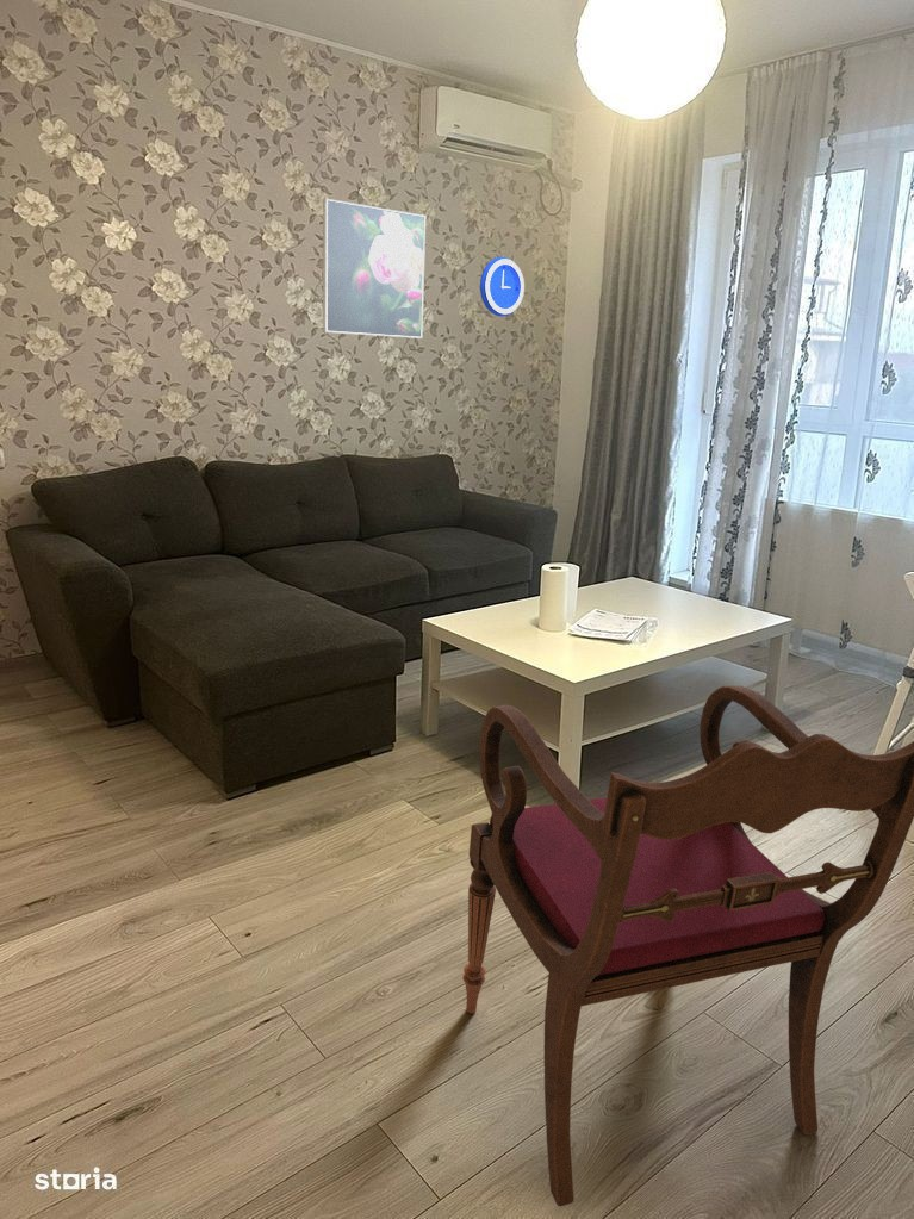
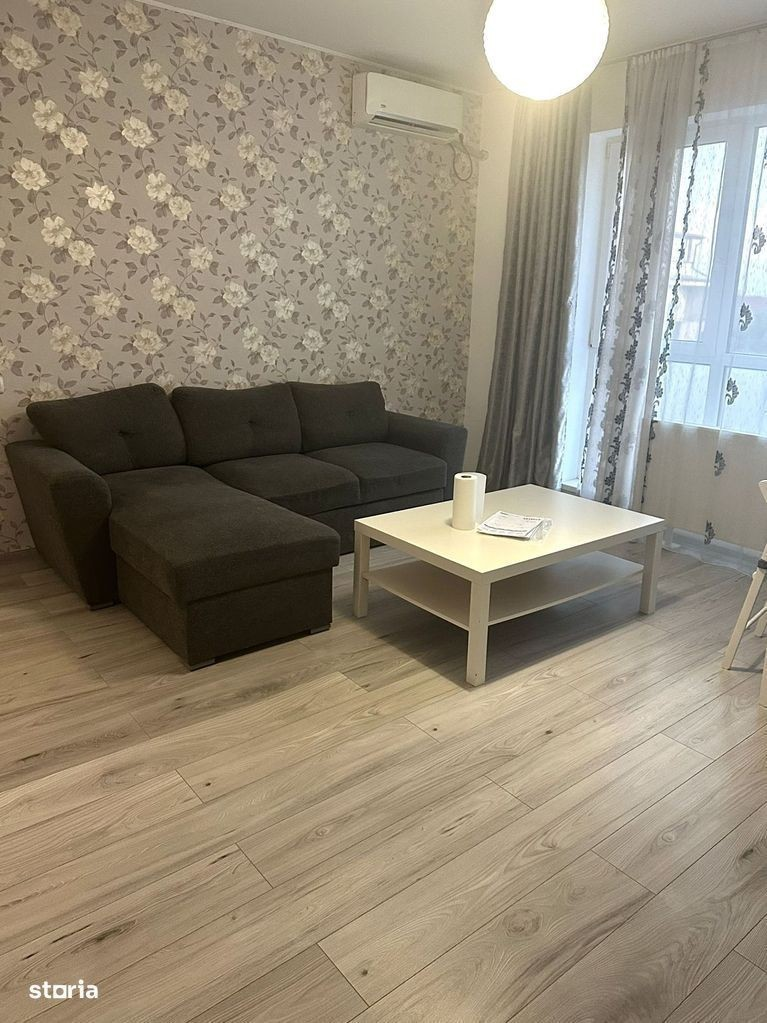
- wall clock [479,256,526,318]
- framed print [322,198,427,340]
- armchair [461,684,914,1207]
